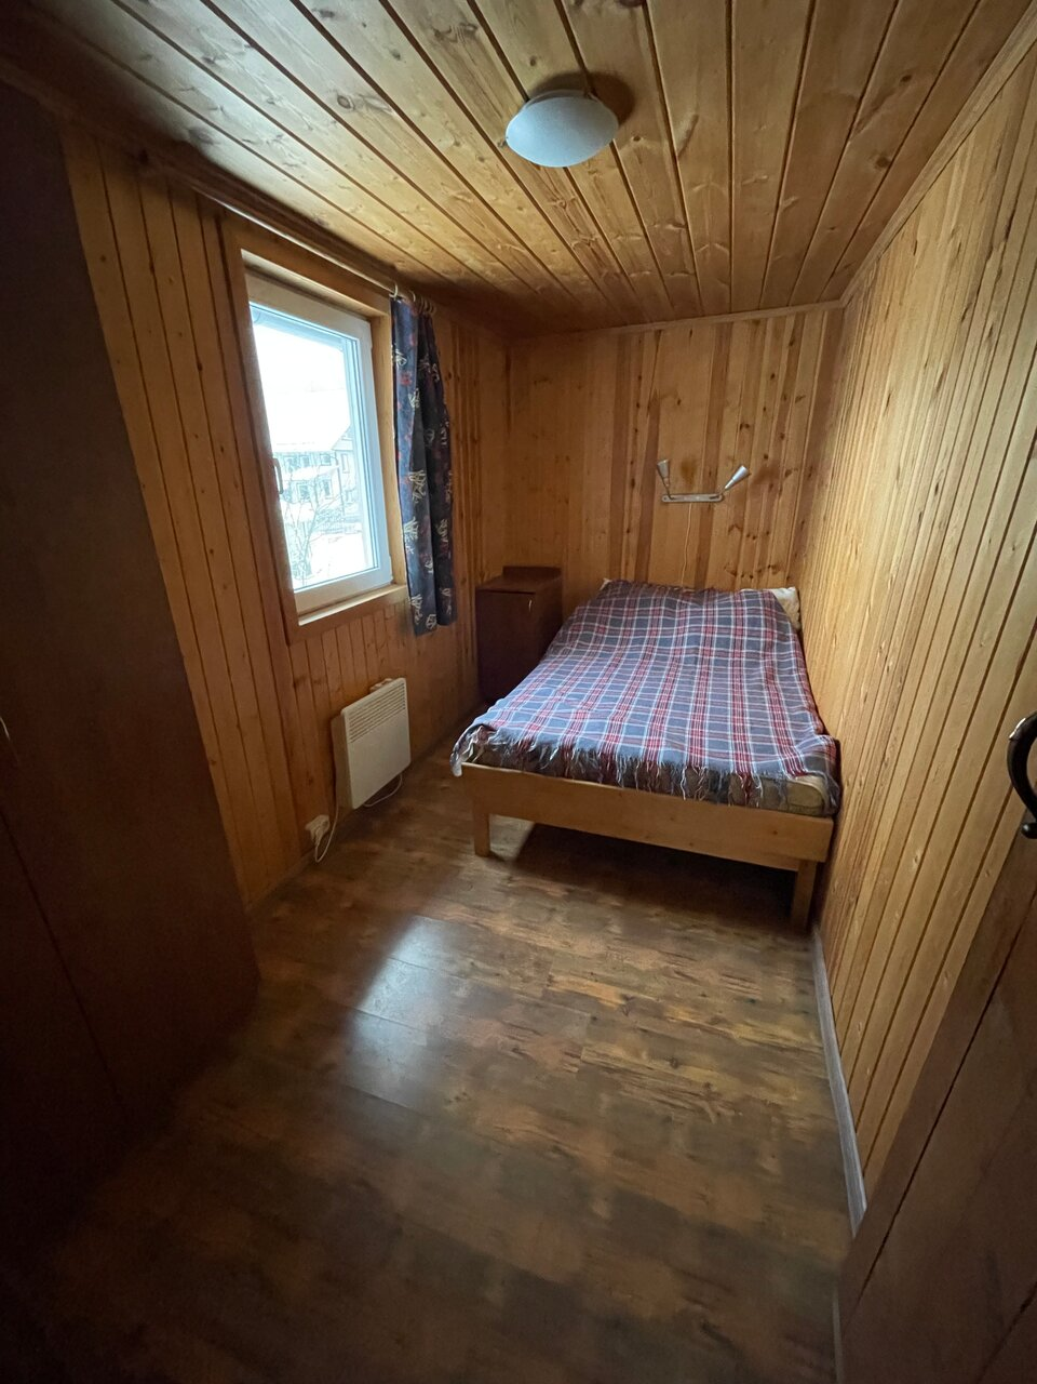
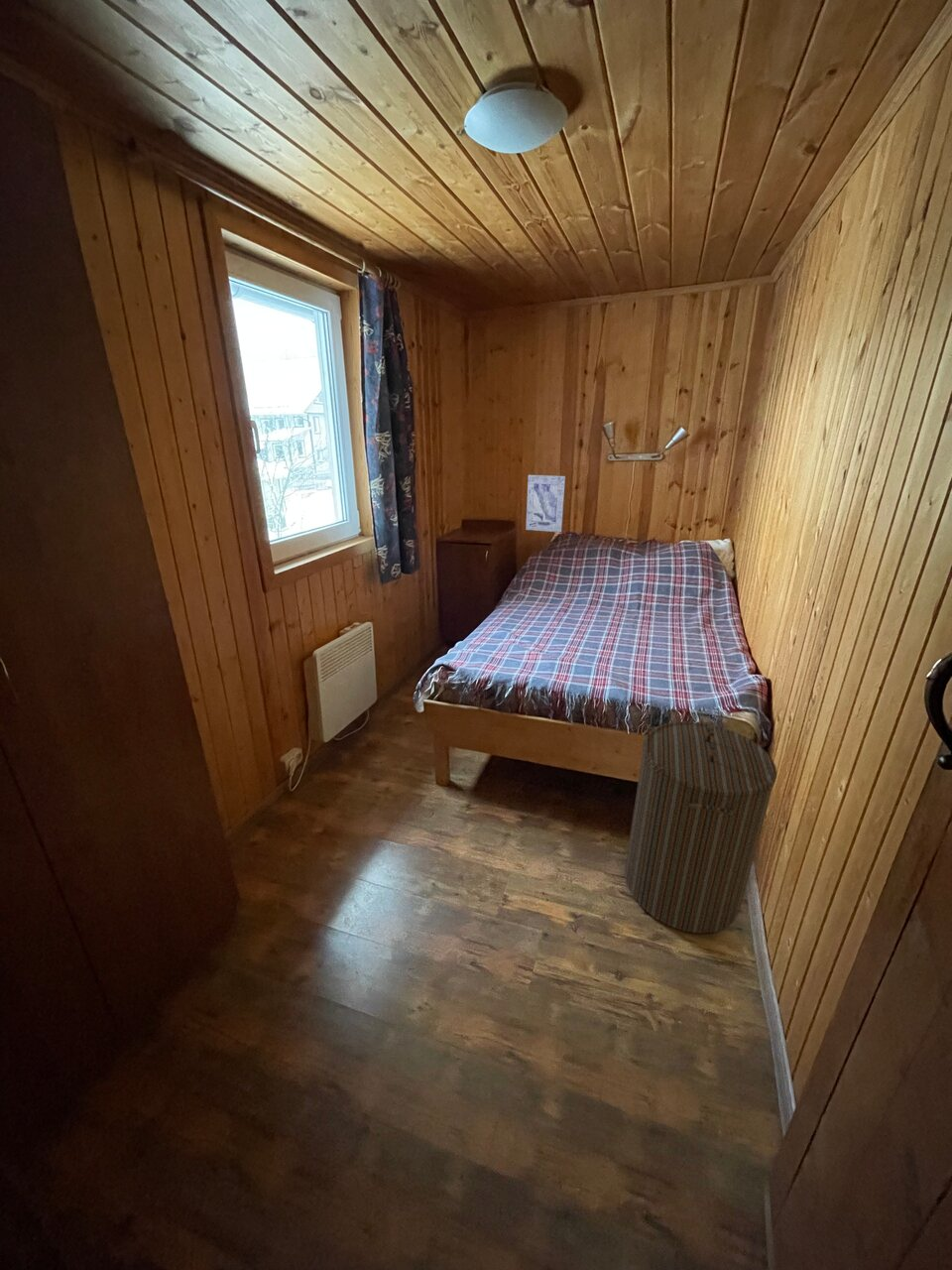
+ wall art [525,474,566,533]
+ laundry hamper [624,720,778,935]
